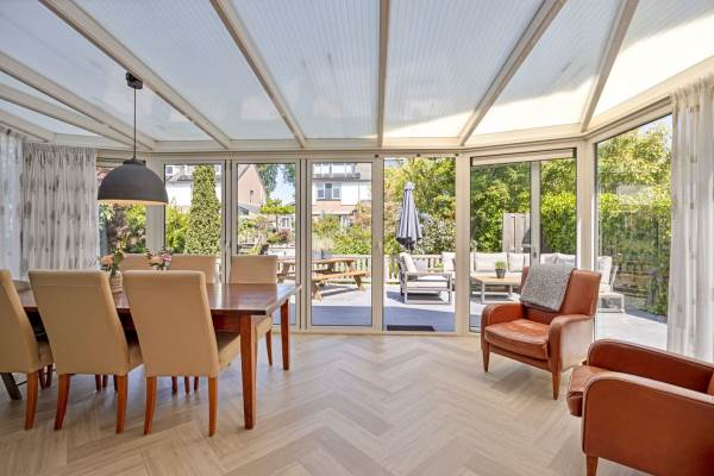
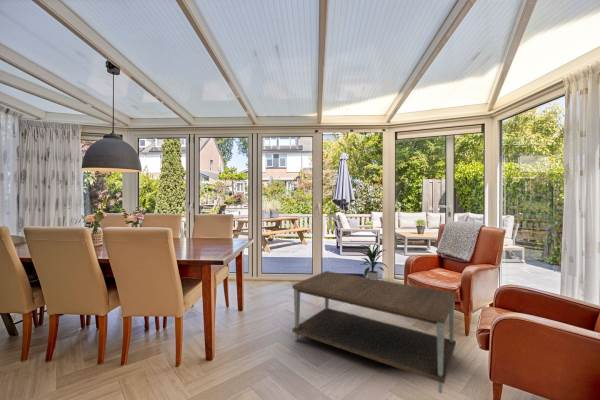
+ coffee table [291,270,457,394]
+ indoor plant [357,242,388,280]
